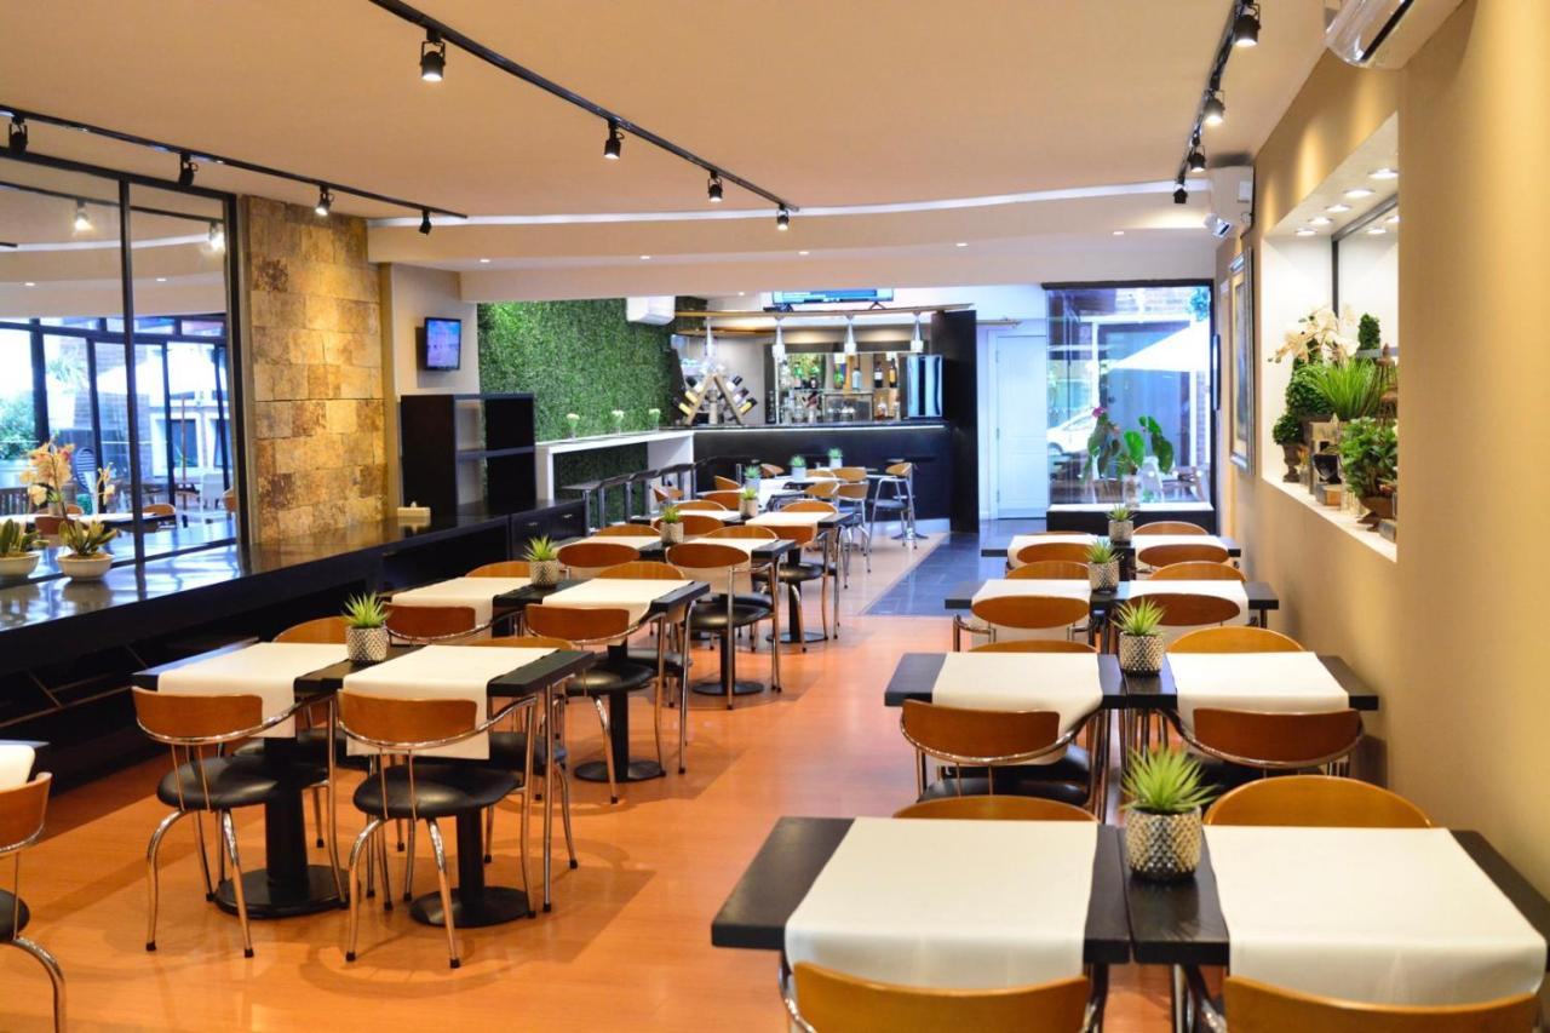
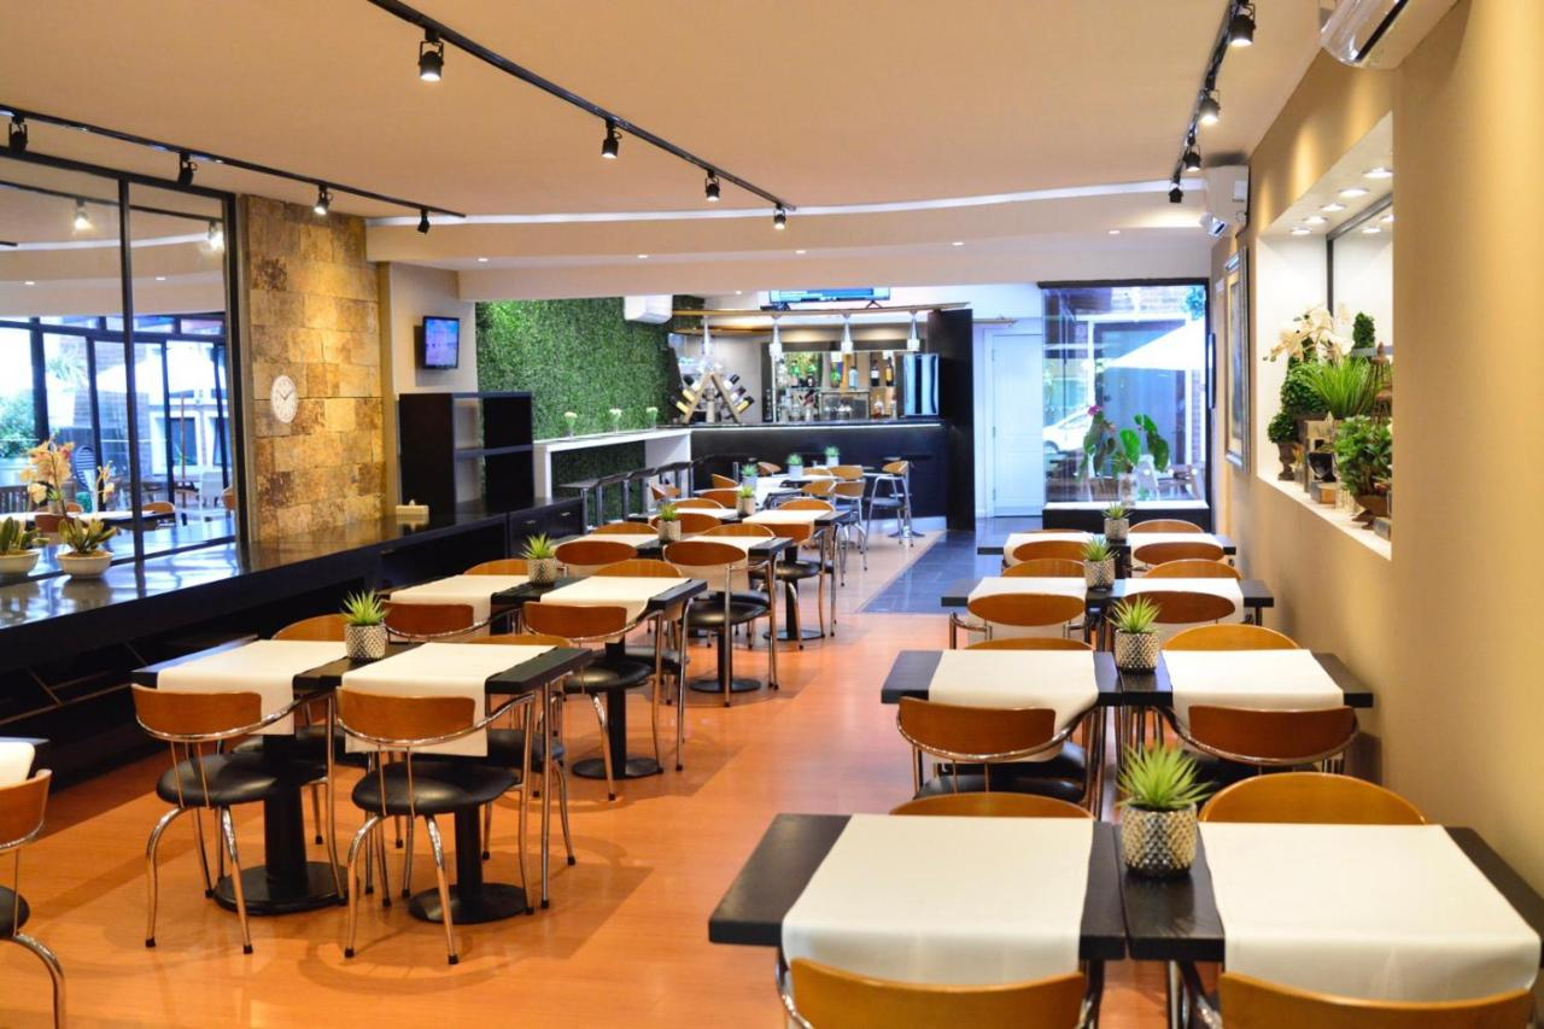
+ wall clock [269,374,298,425]
